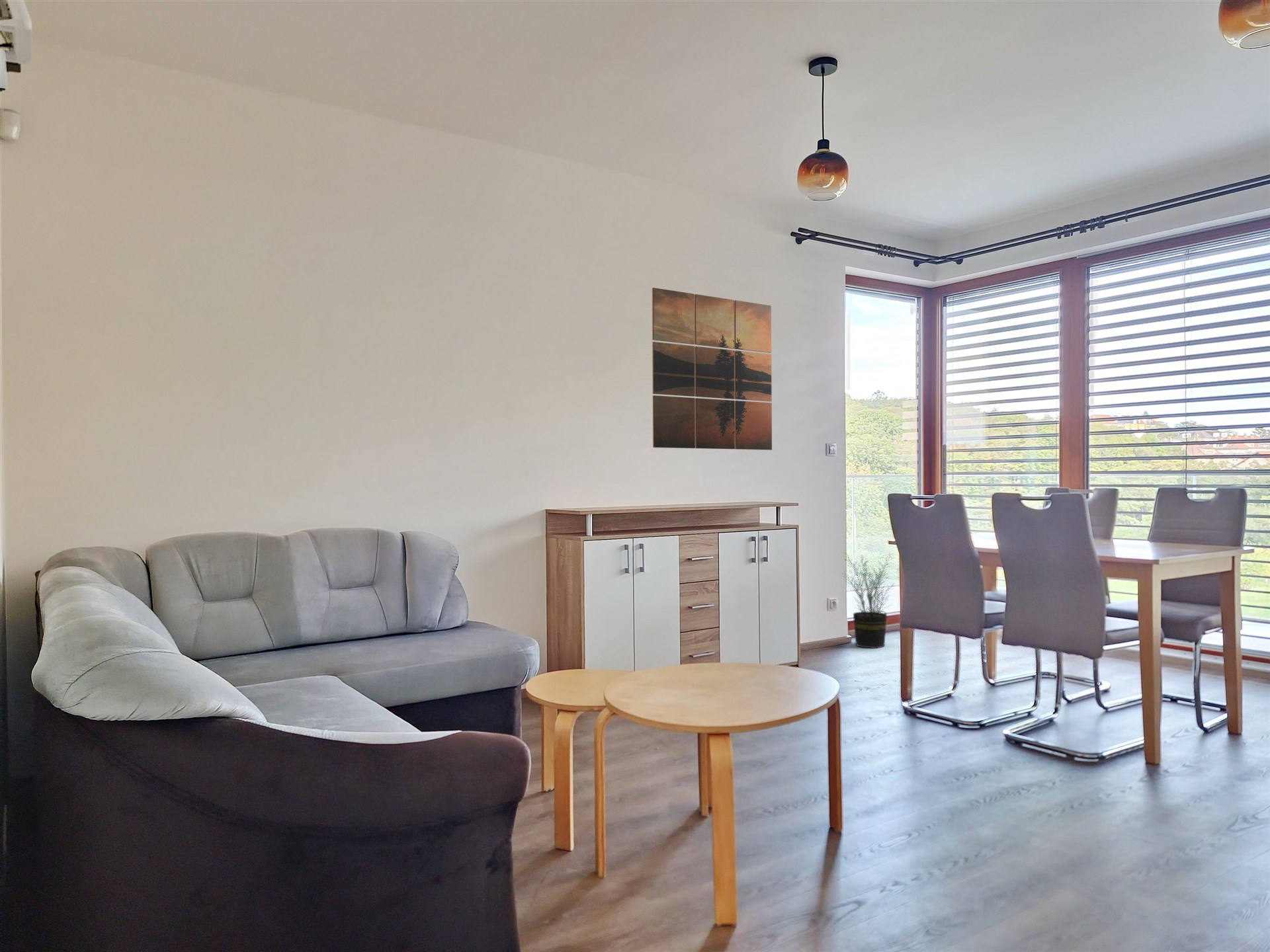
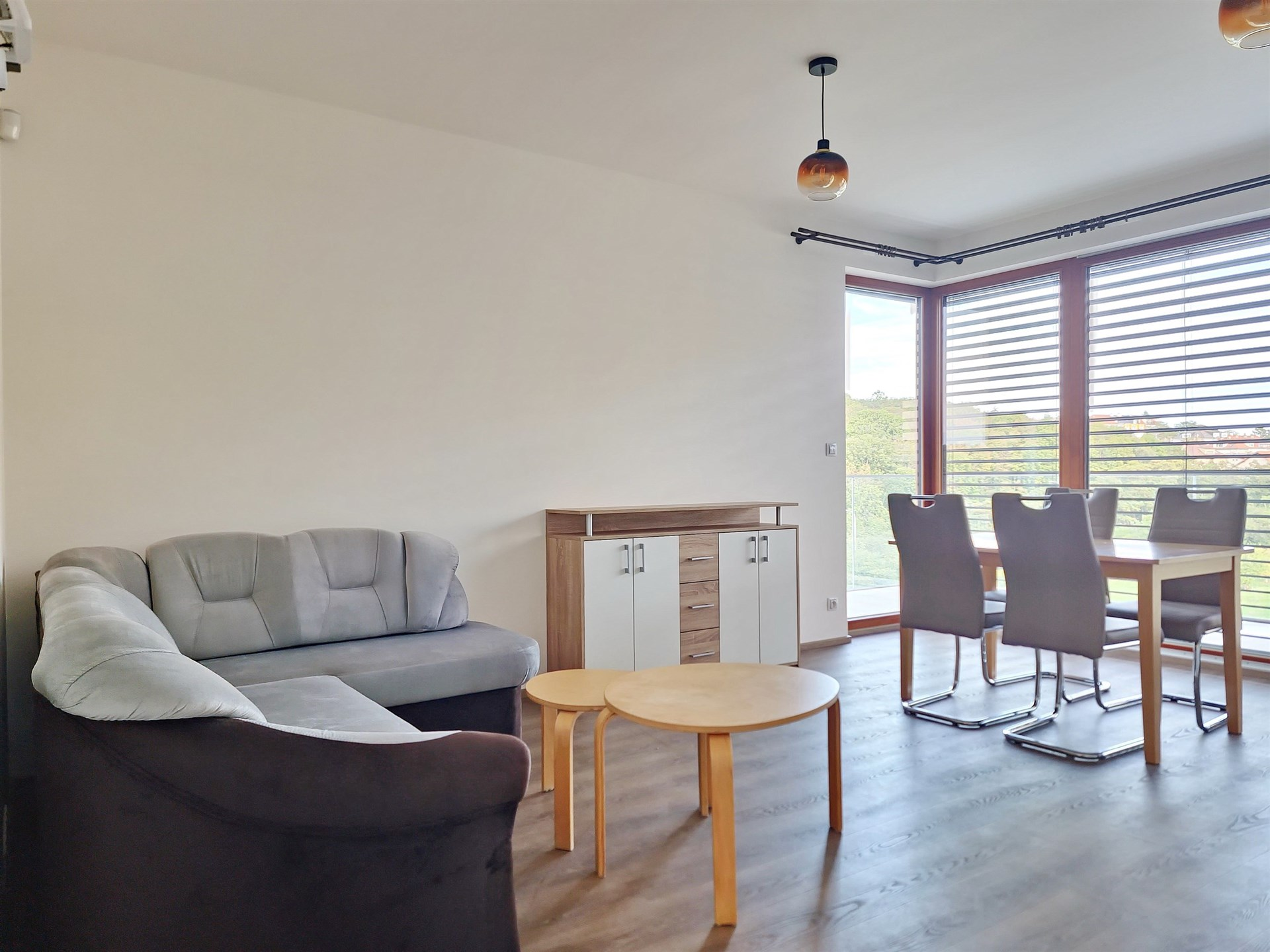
- wall art [652,287,773,451]
- potted plant [842,552,896,649]
